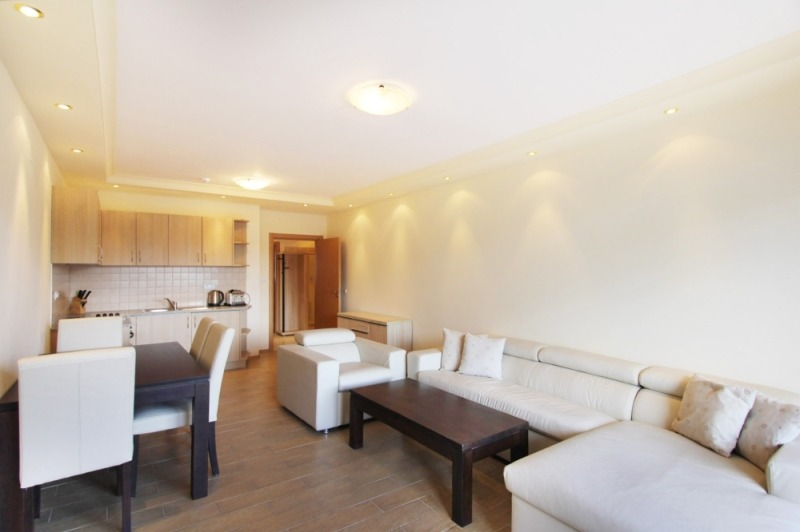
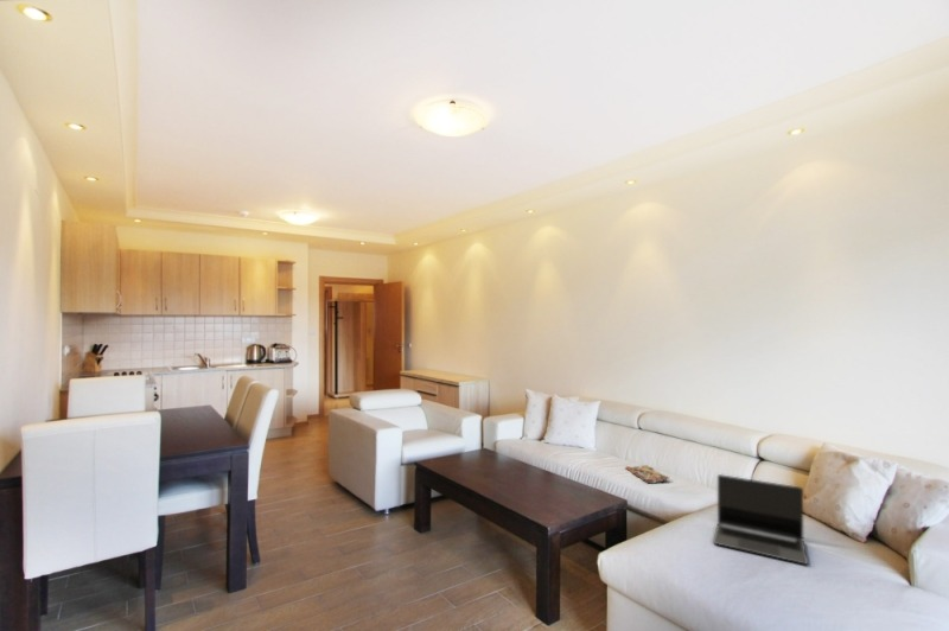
+ magazine [624,464,670,485]
+ laptop [712,473,809,566]
